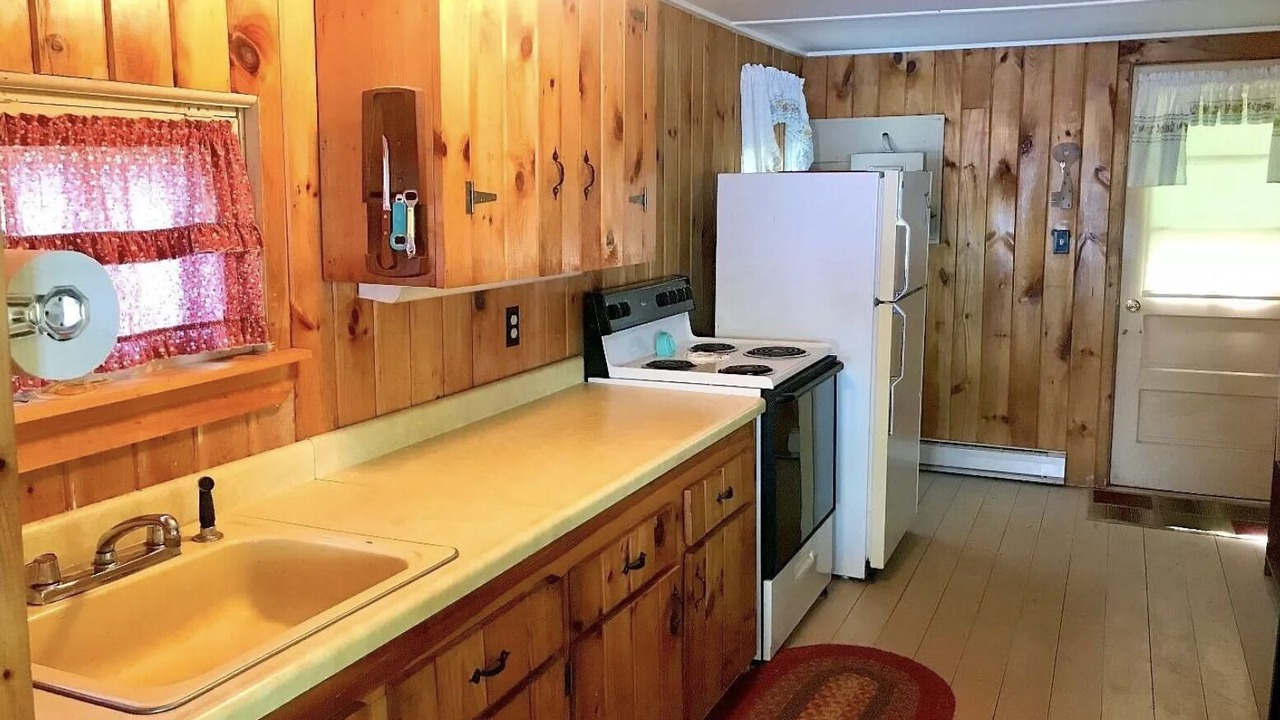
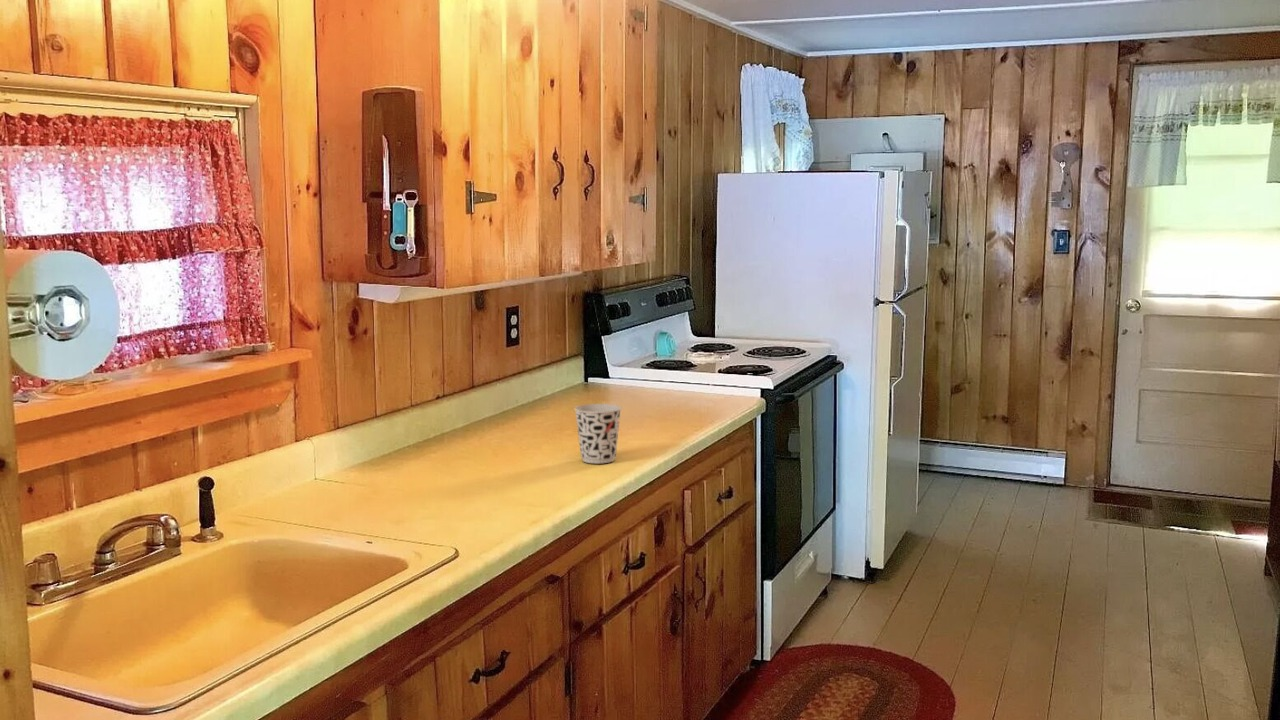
+ cup [573,403,623,464]
